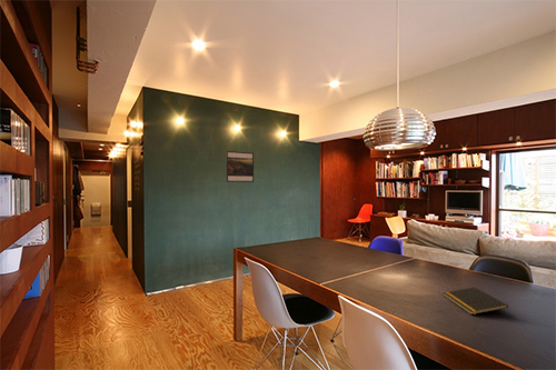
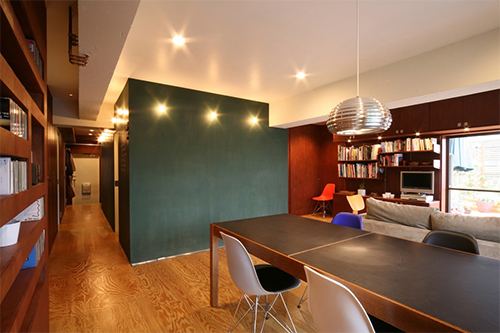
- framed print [226,150,255,183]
- notepad [443,286,509,316]
